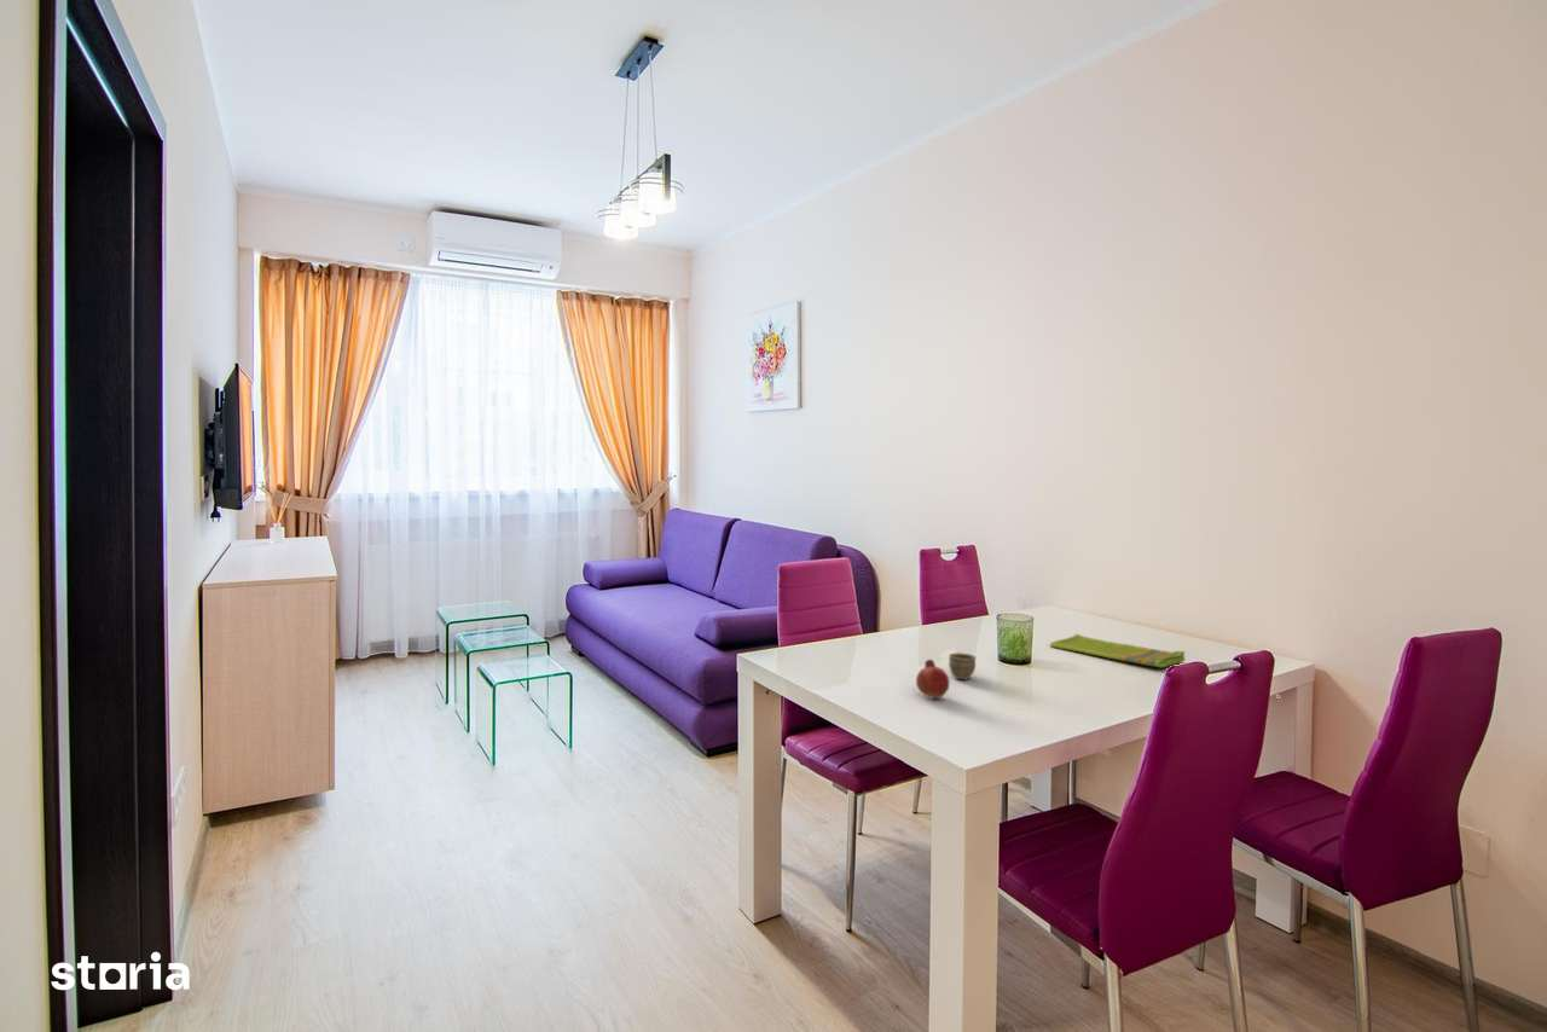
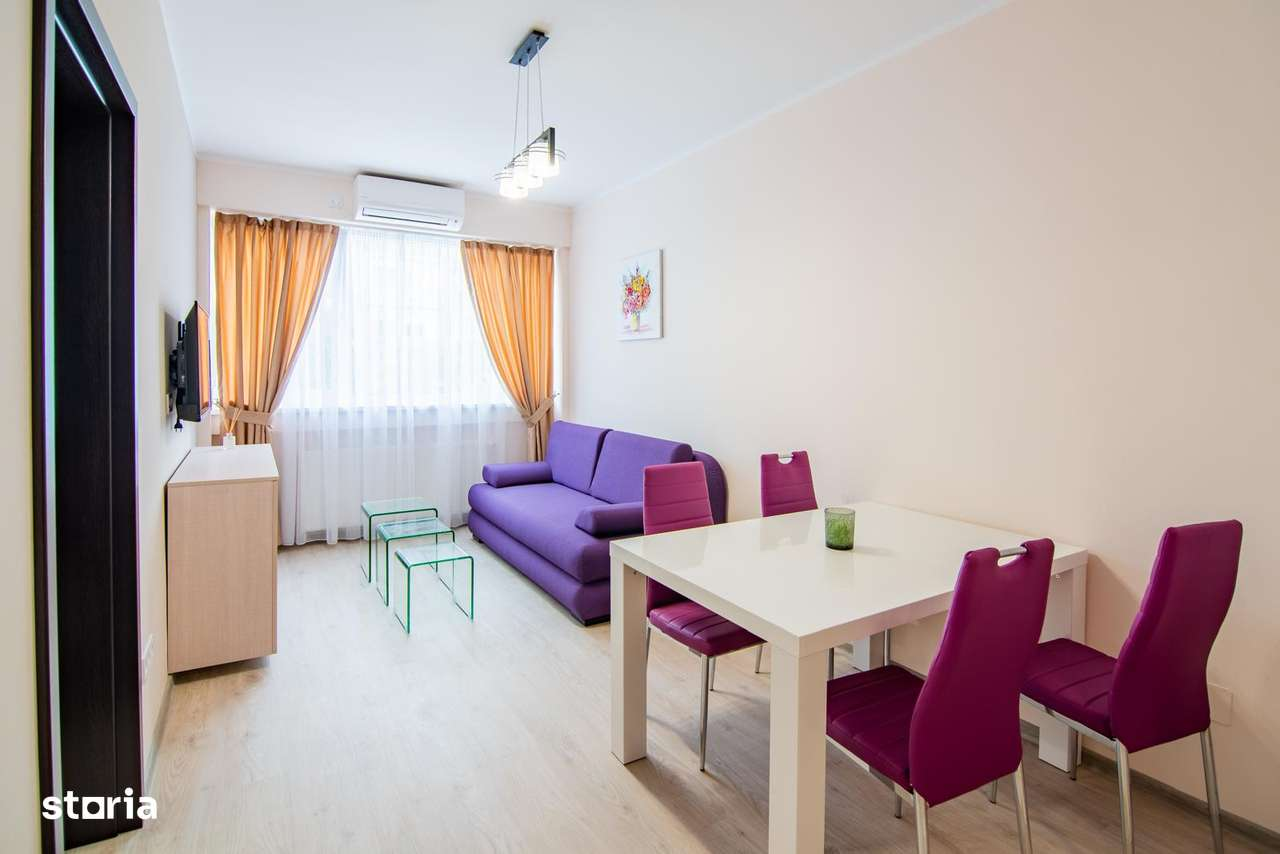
- cup [948,651,978,680]
- fruit [915,659,950,701]
- dish towel [1049,633,1186,668]
